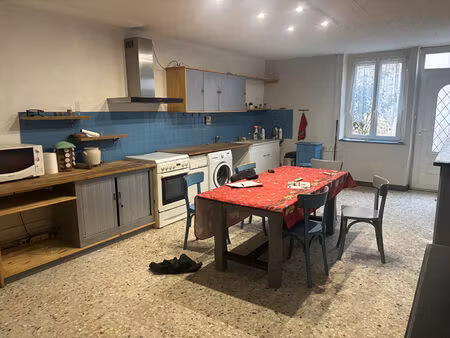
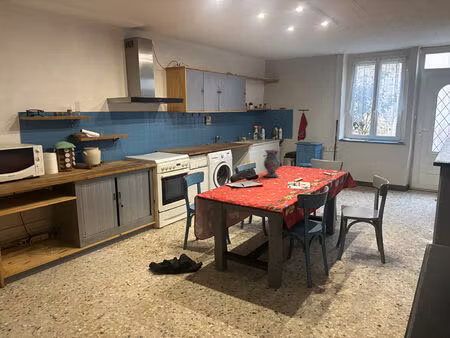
+ vase [263,149,281,178]
